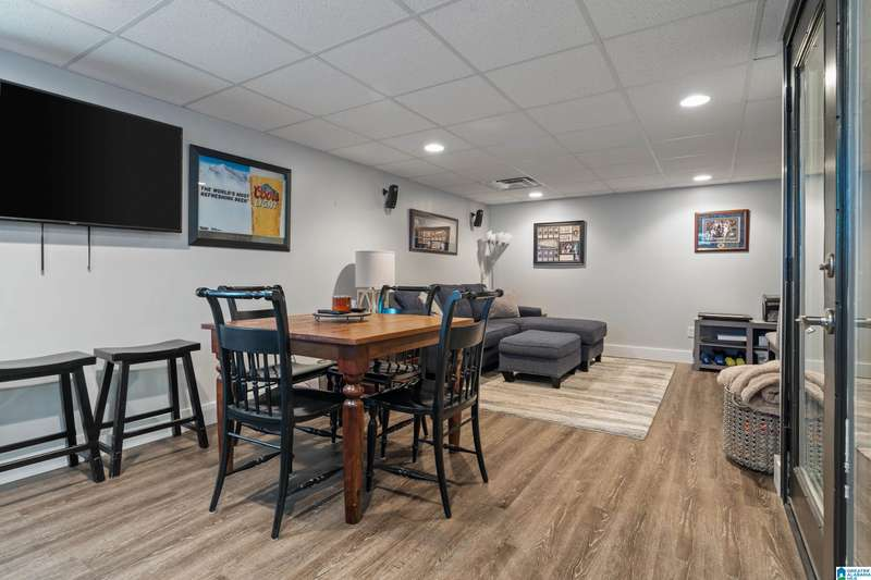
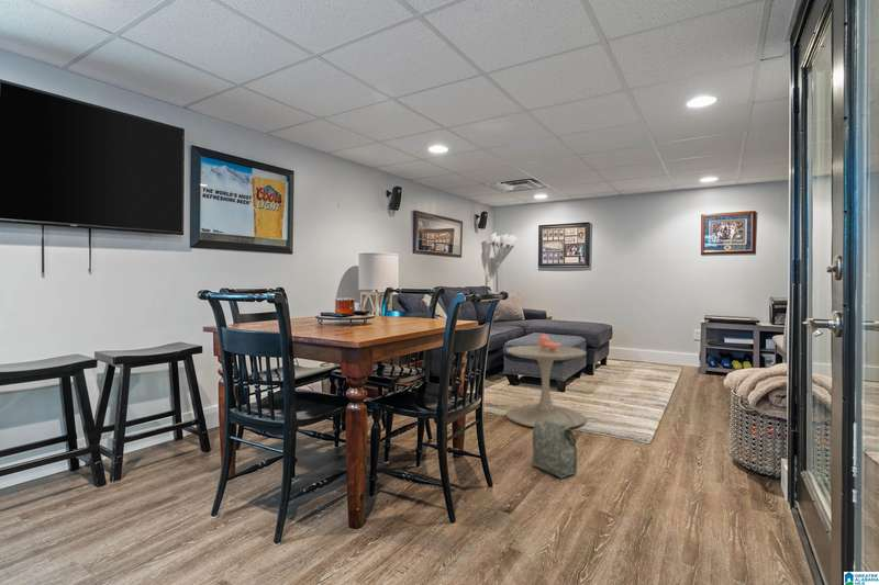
+ side table [505,345,588,429]
+ decorative bowl [537,333,563,351]
+ bag [531,419,578,480]
